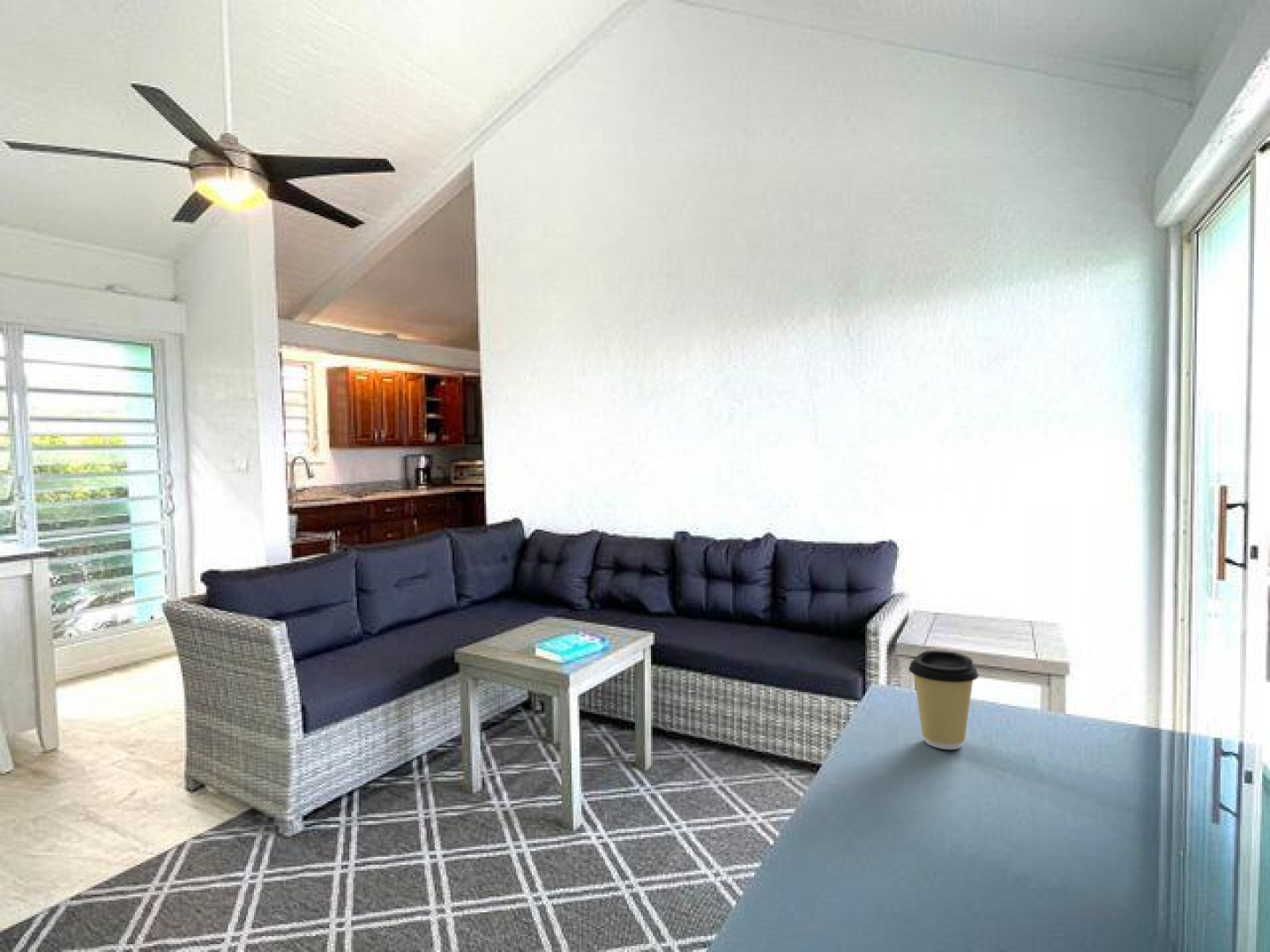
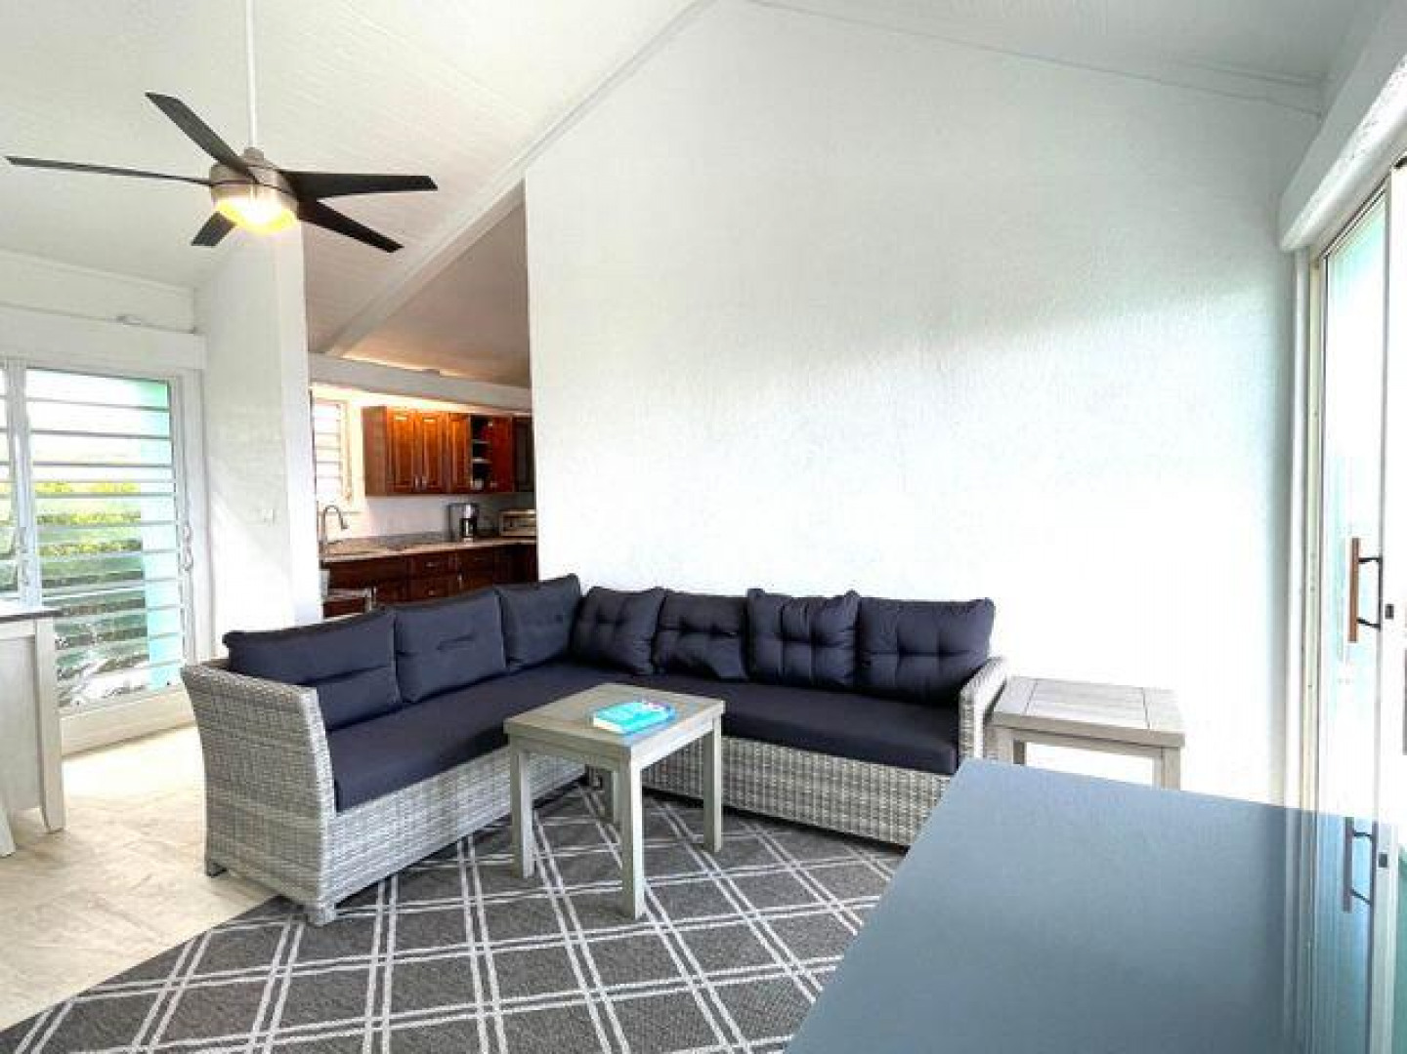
- coffee cup [908,650,980,750]
